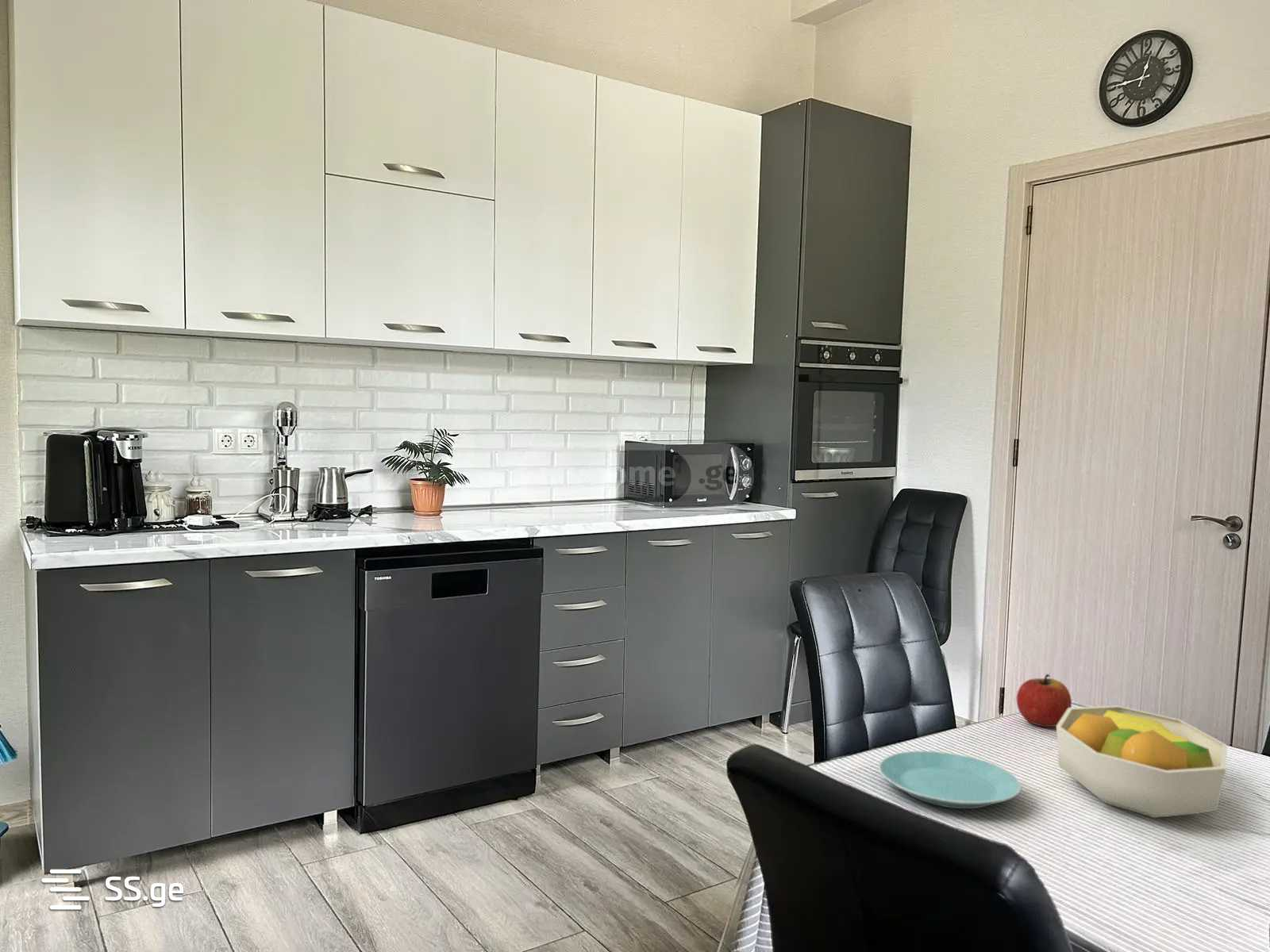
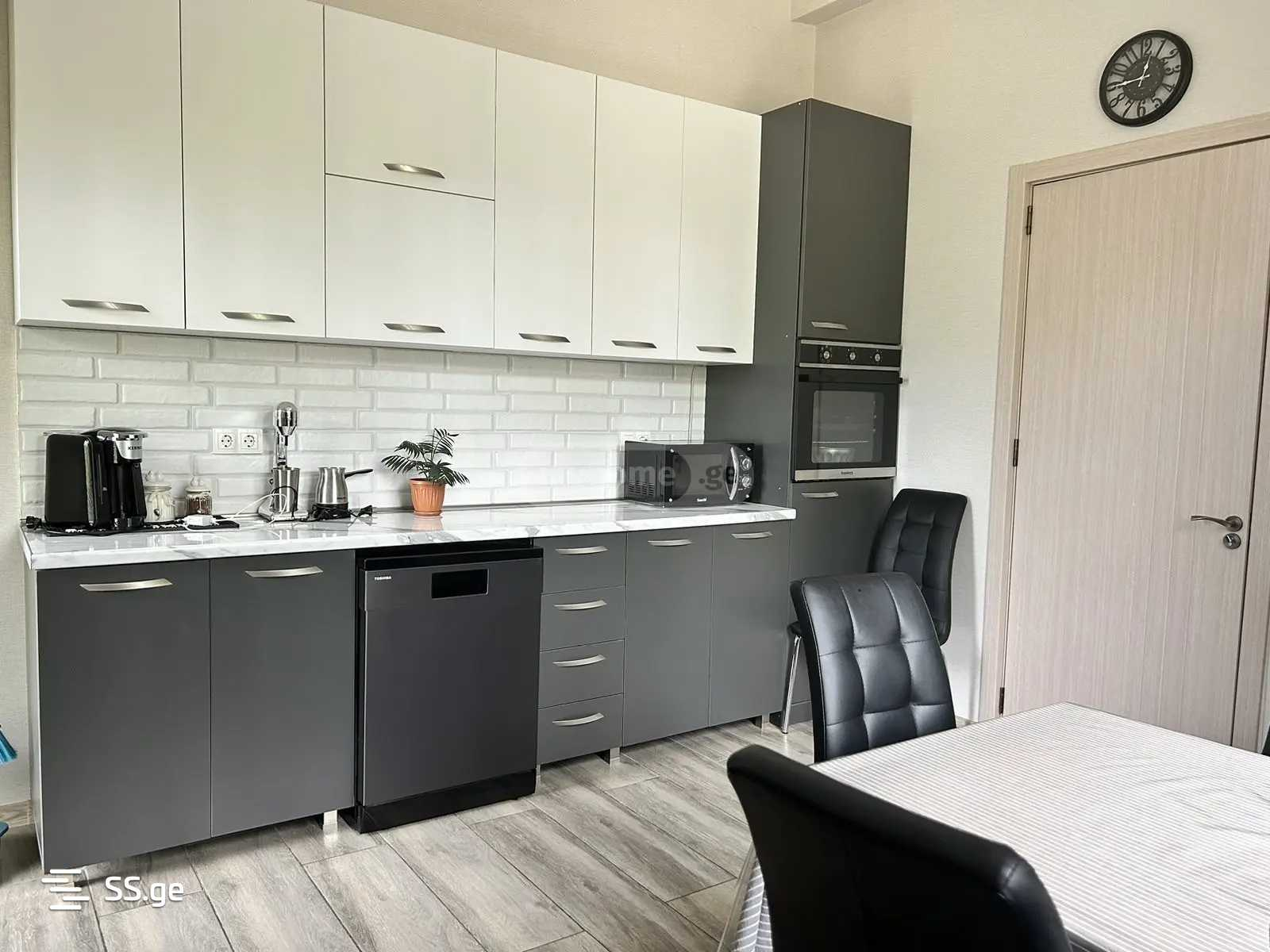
- apple [1016,674,1072,727]
- fruit bowl [1056,704,1228,819]
- plate [877,750,1022,809]
